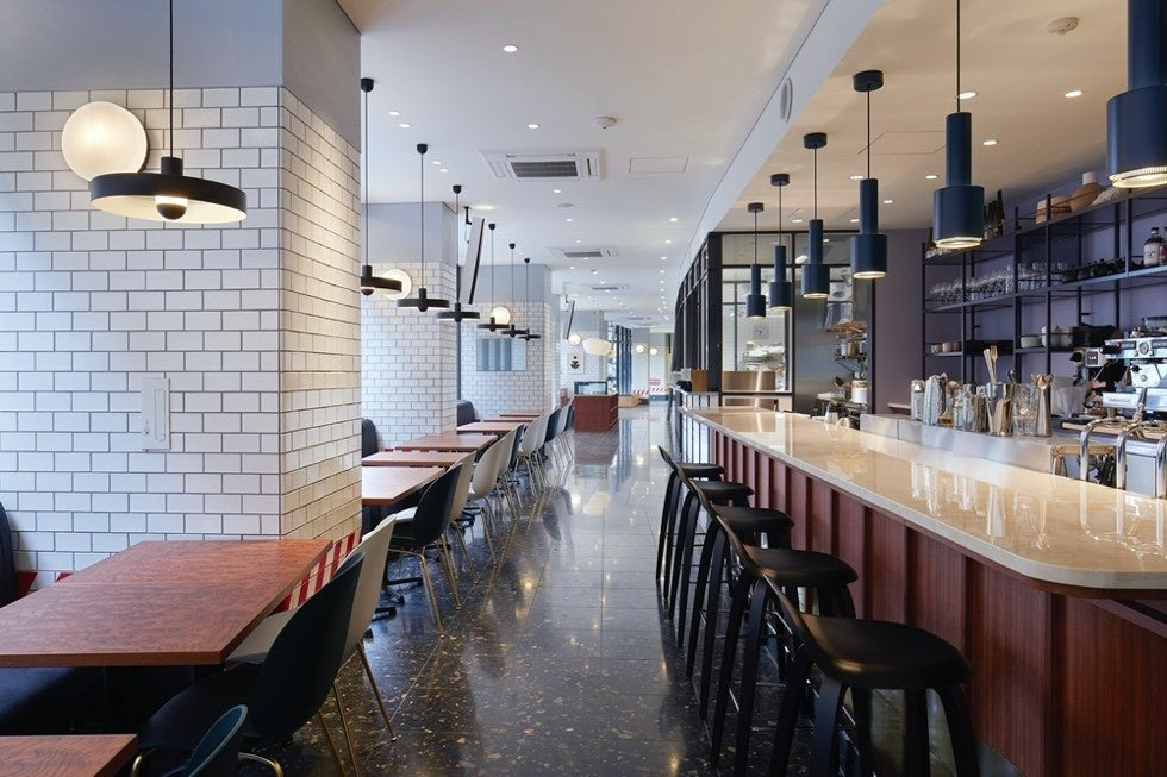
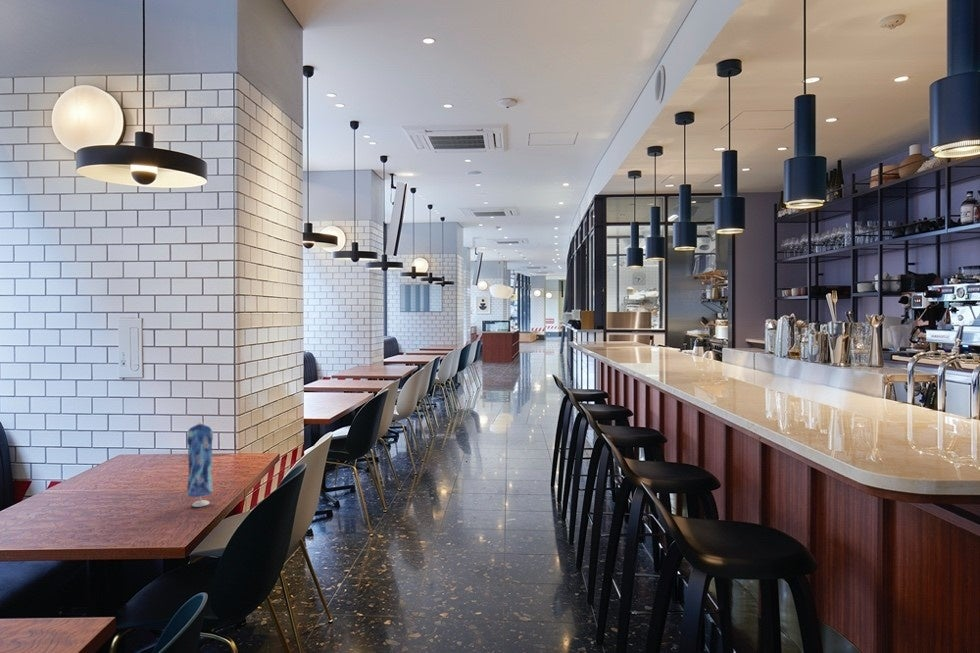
+ dress [186,421,214,508]
